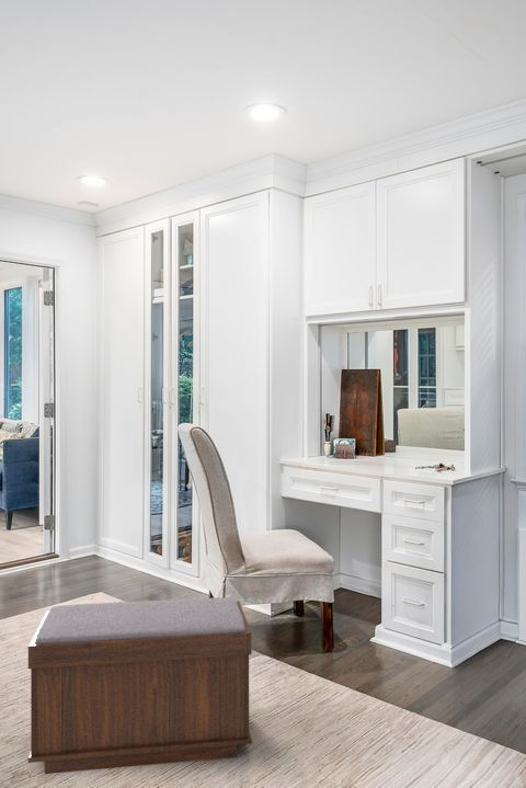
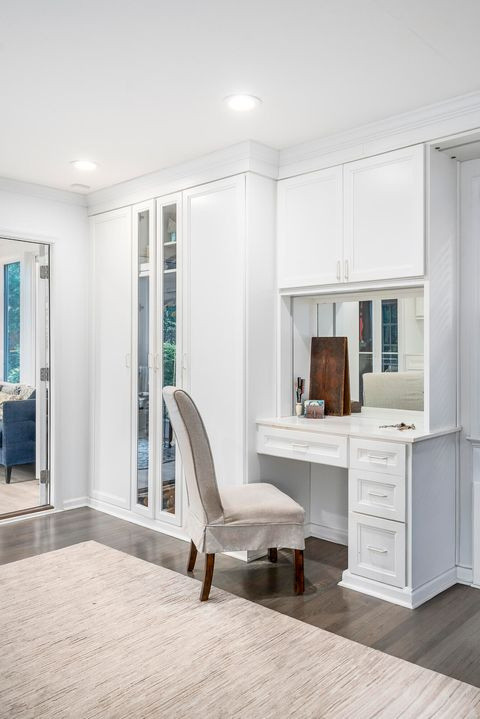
- bench [27,596,253,775]
